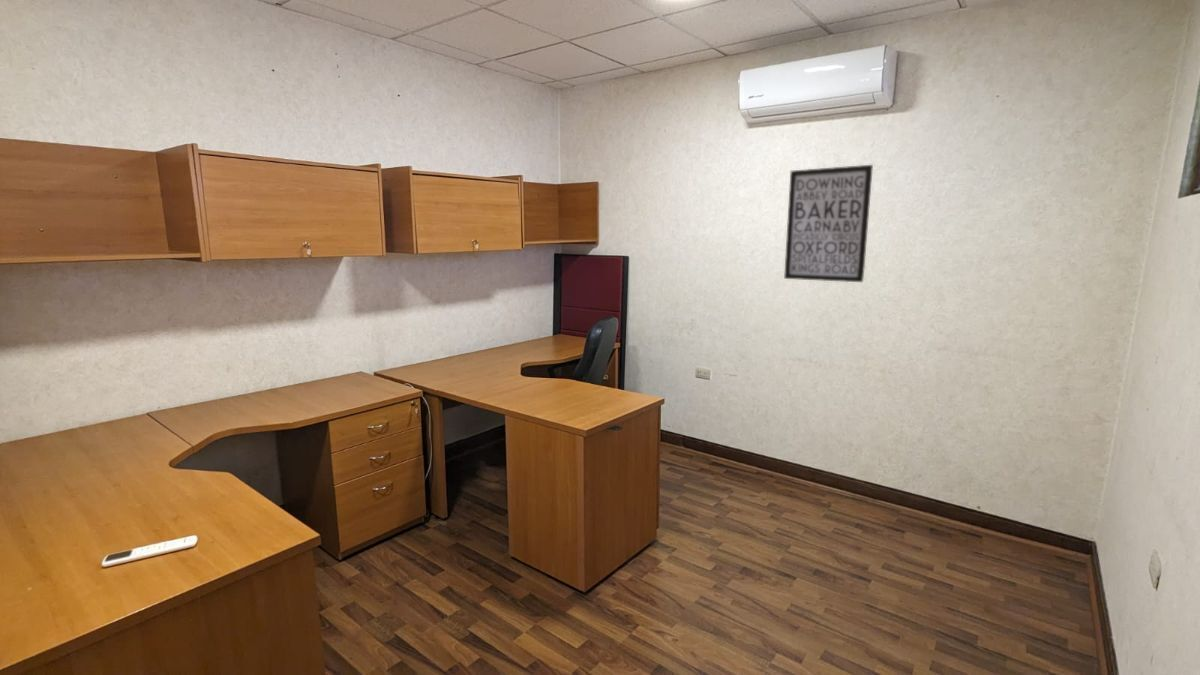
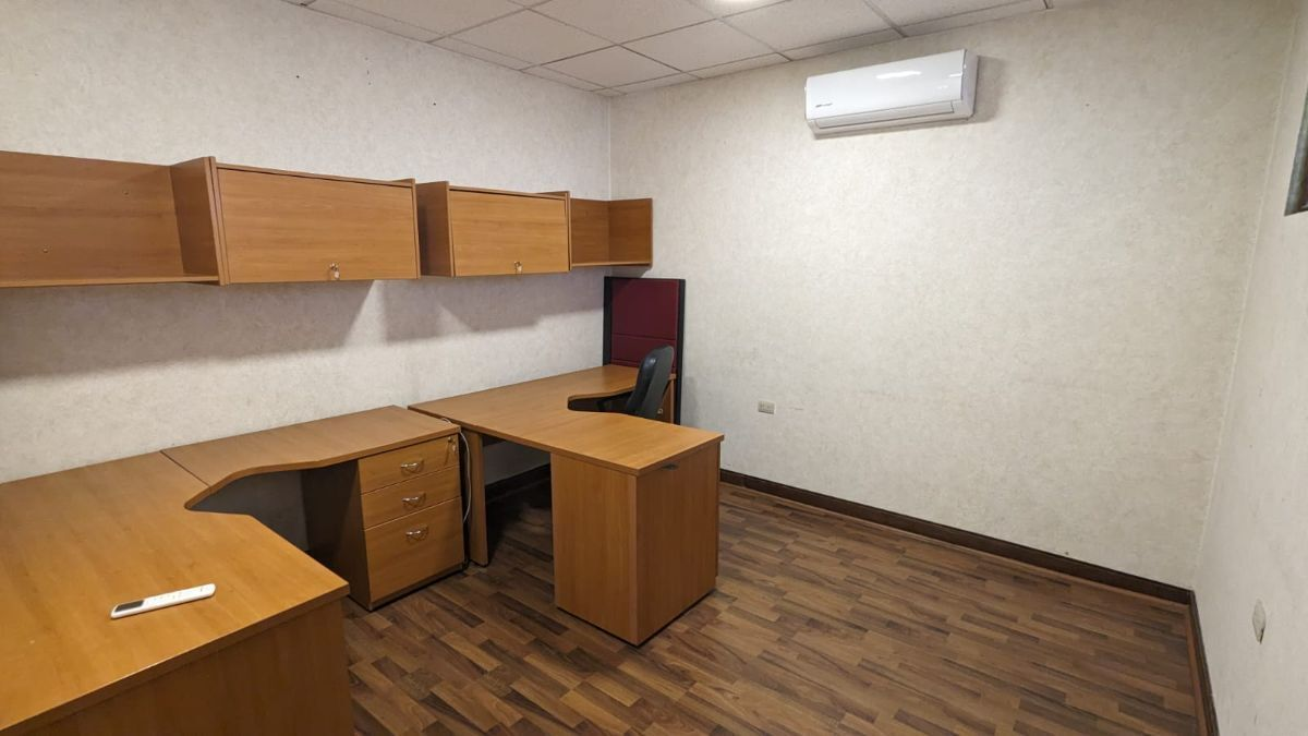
- wall art [783,164,874,283]
